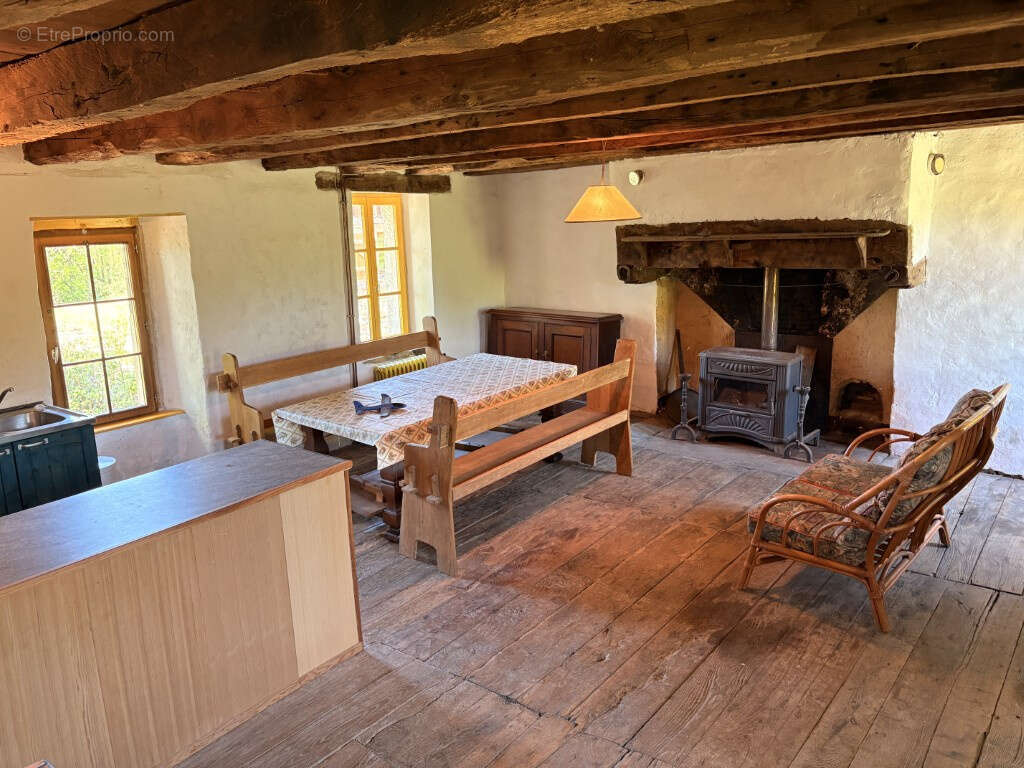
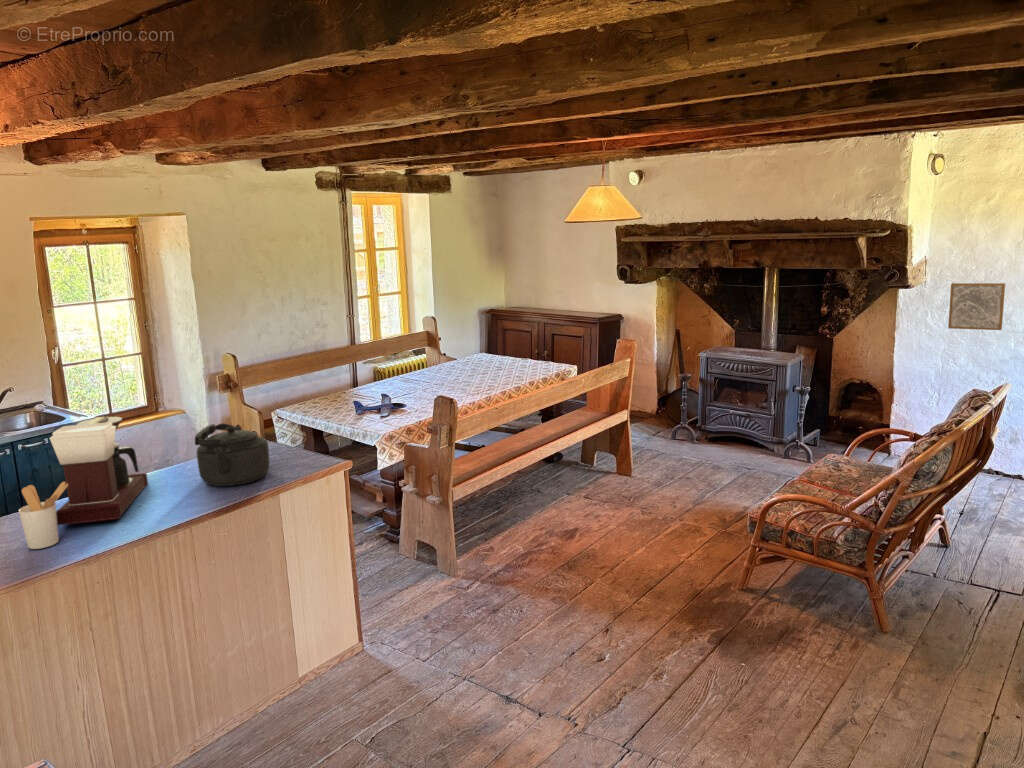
+ coffee maker [48,416,149,527]
+ utensil holder [18,481,68,550]
+ kettle [194,423,271,487]
+ wall art [947,282,1006,331]
